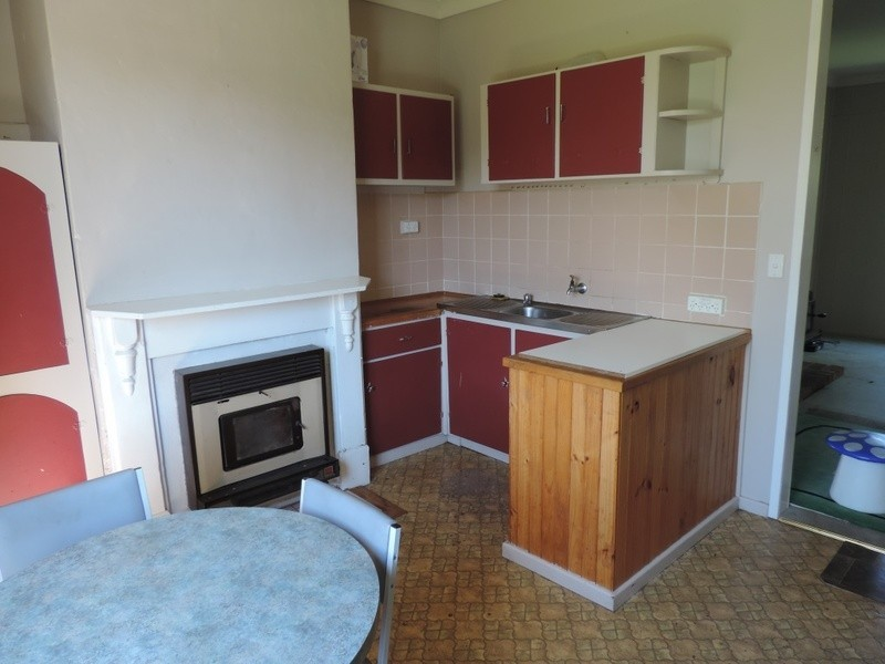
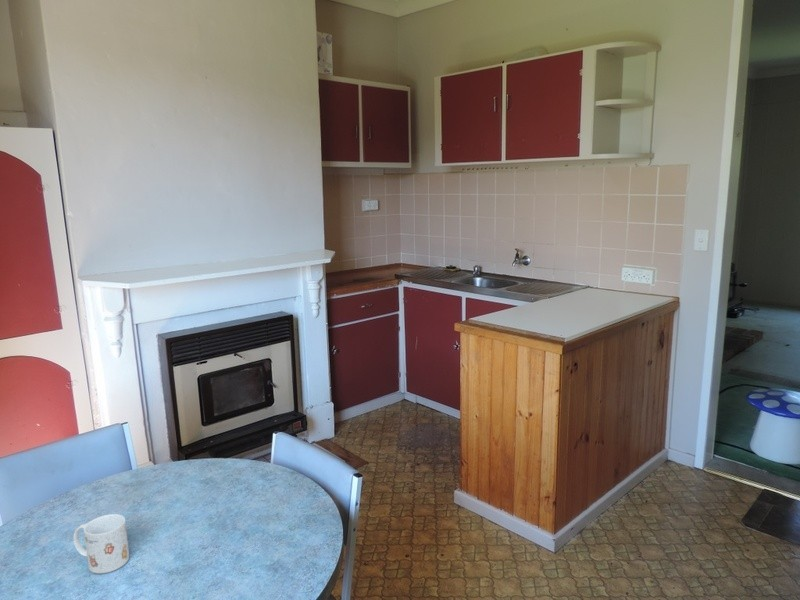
+ mug [73,513,130,574]
